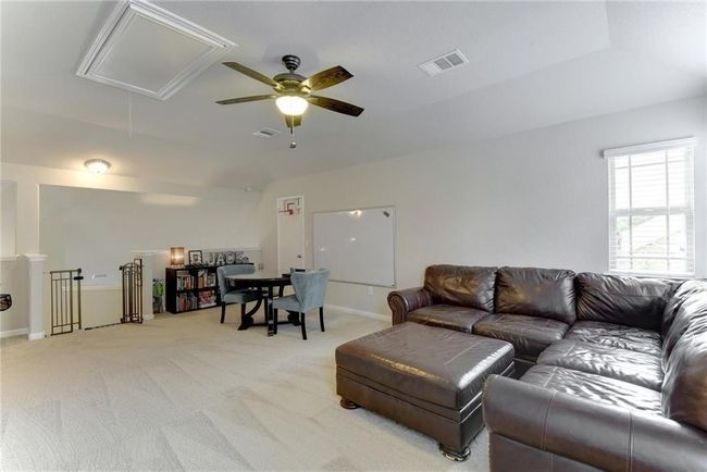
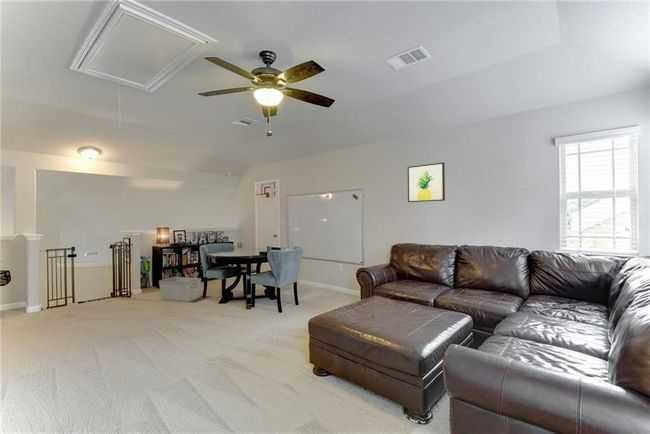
+ wall art [407,162,446,203]
+ storage bin [158,276,202,303]
